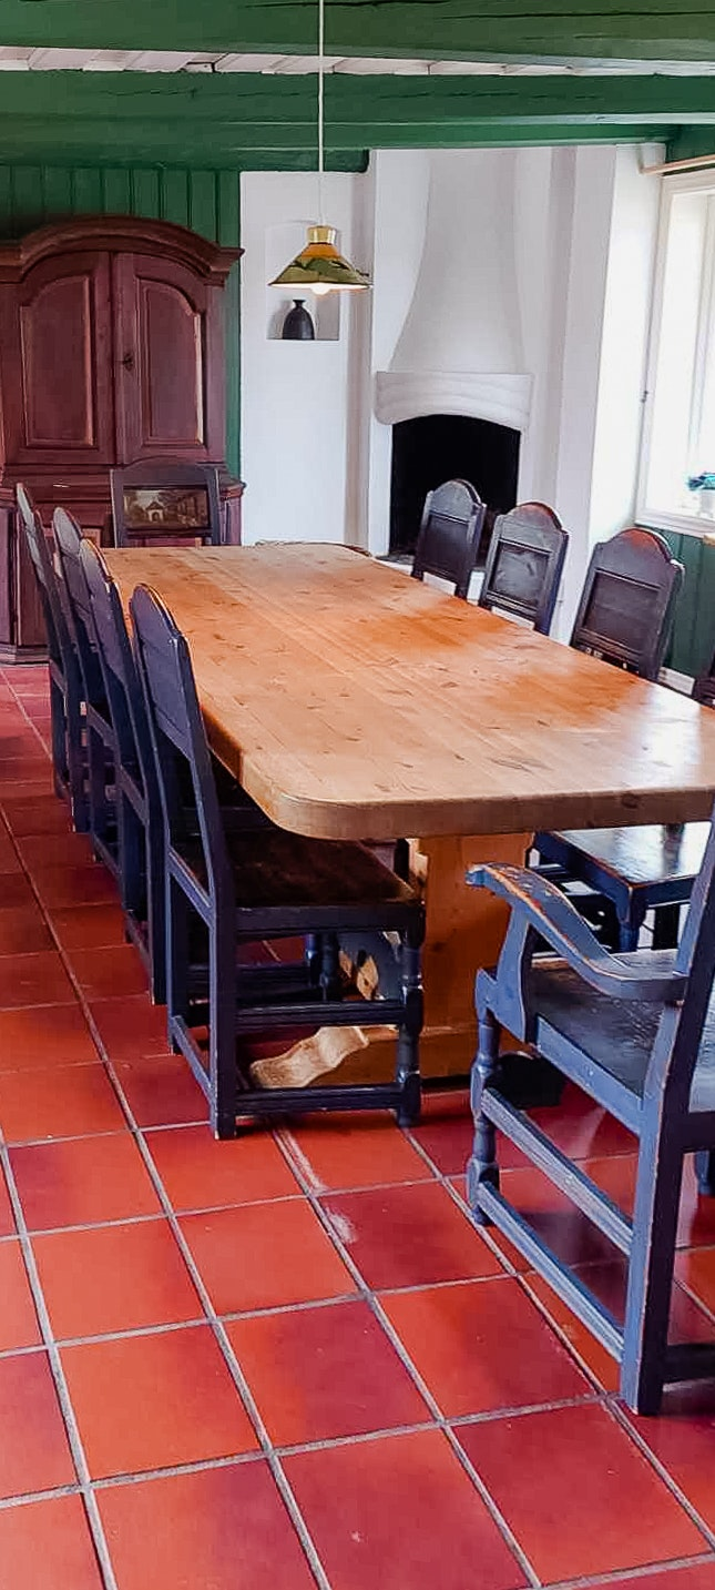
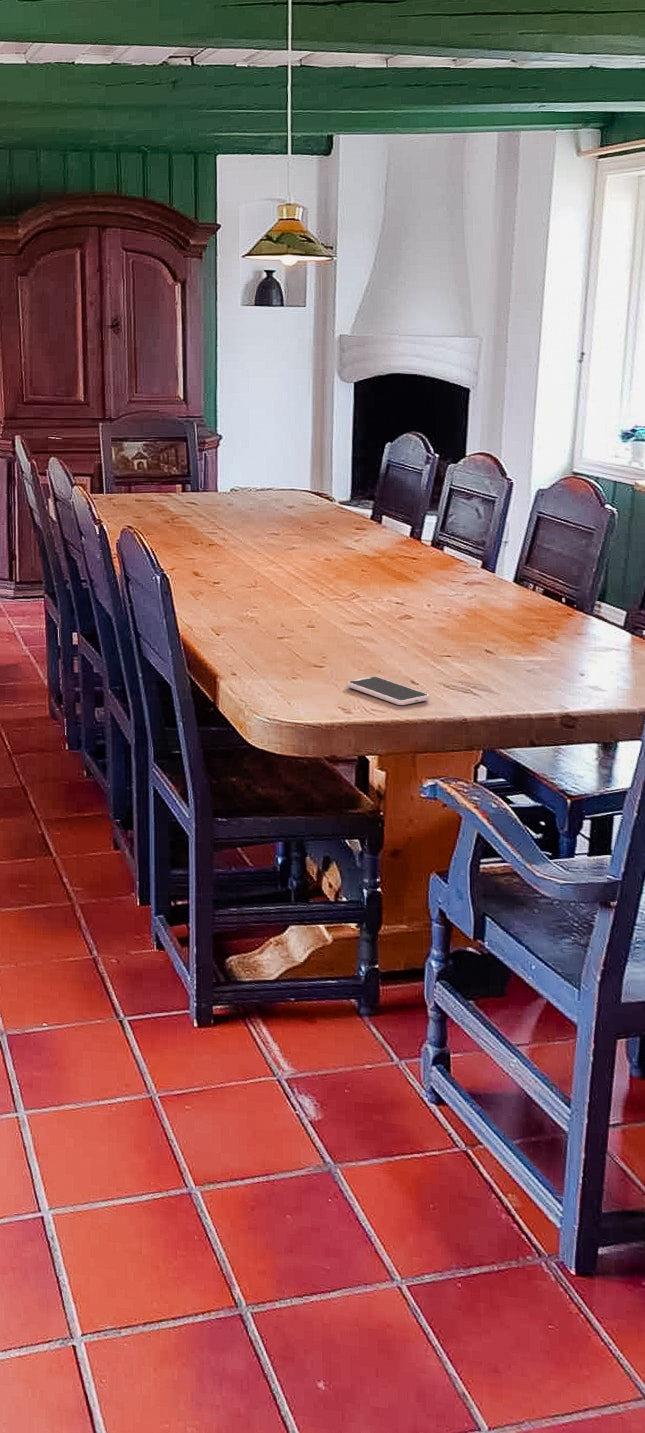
+ smartphone [346,676,431,706]
